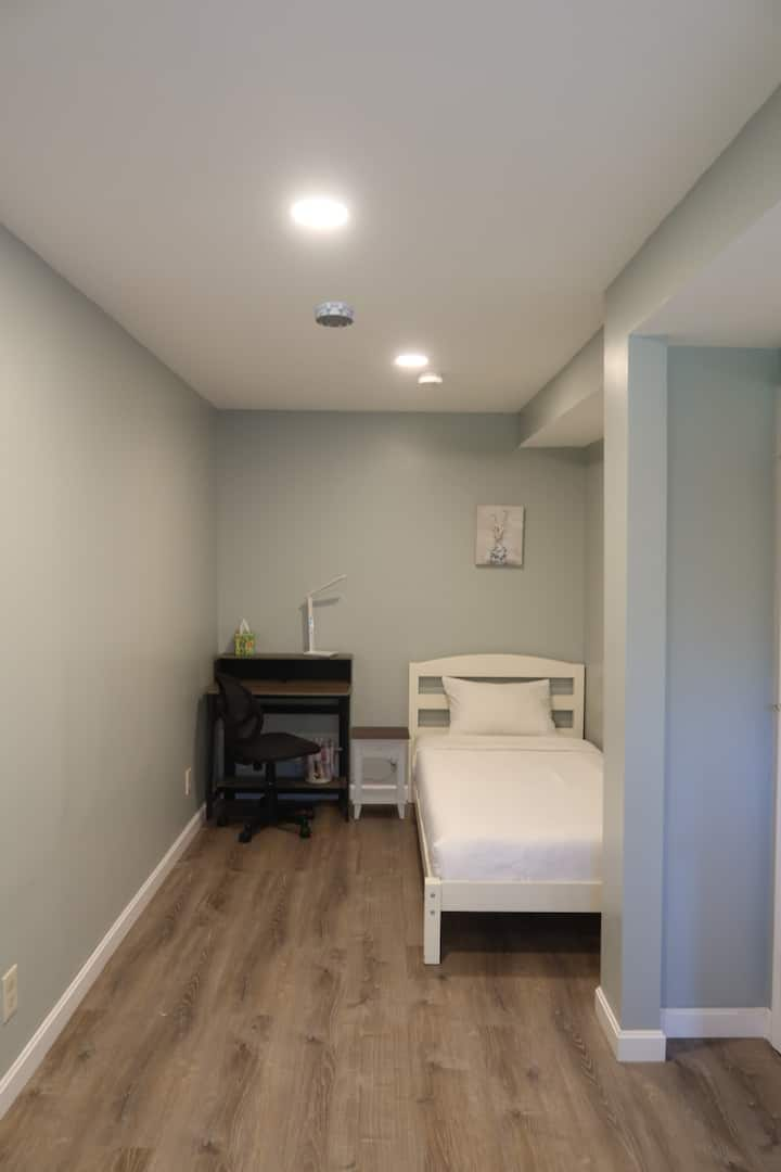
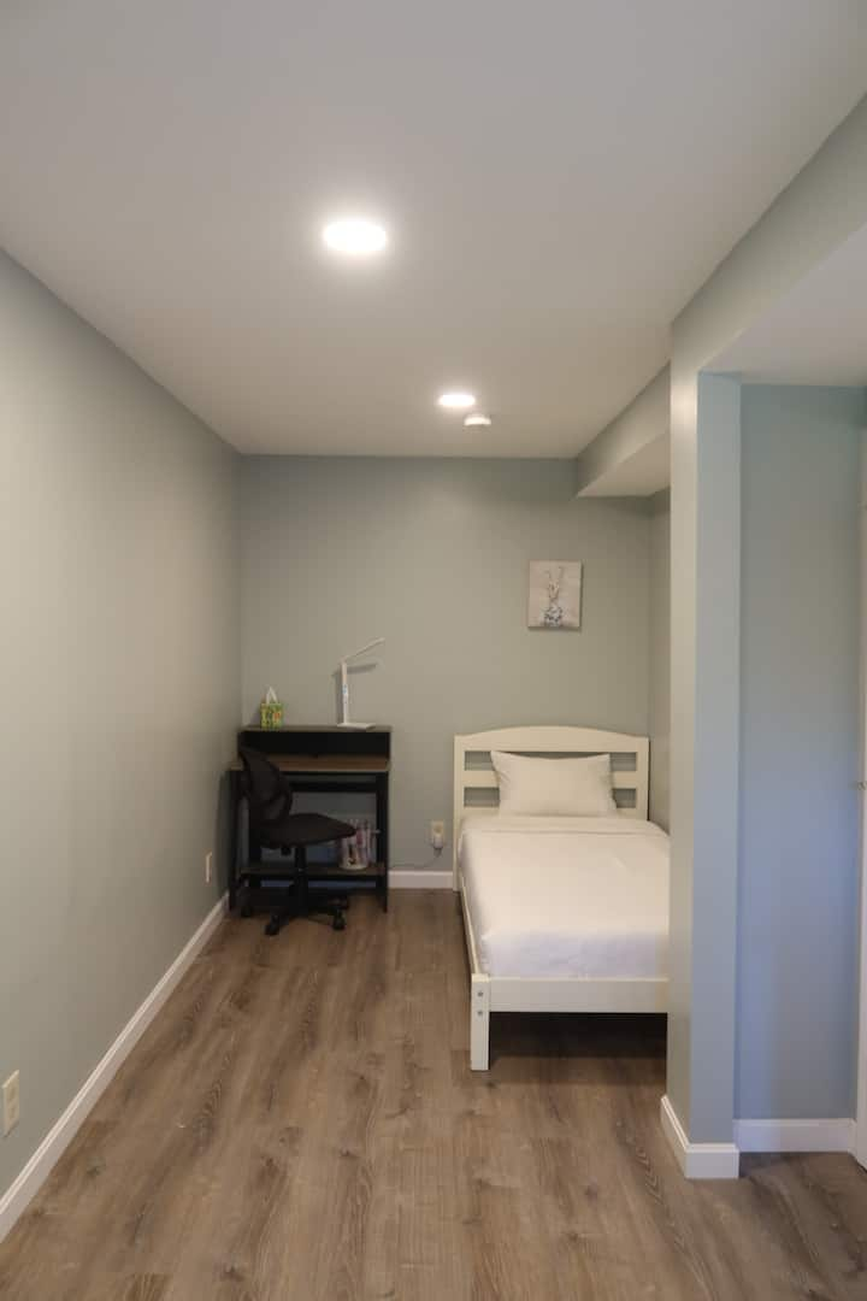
- smoke detector [315,301,355,329]
- nightstand [348,725,412,820]
